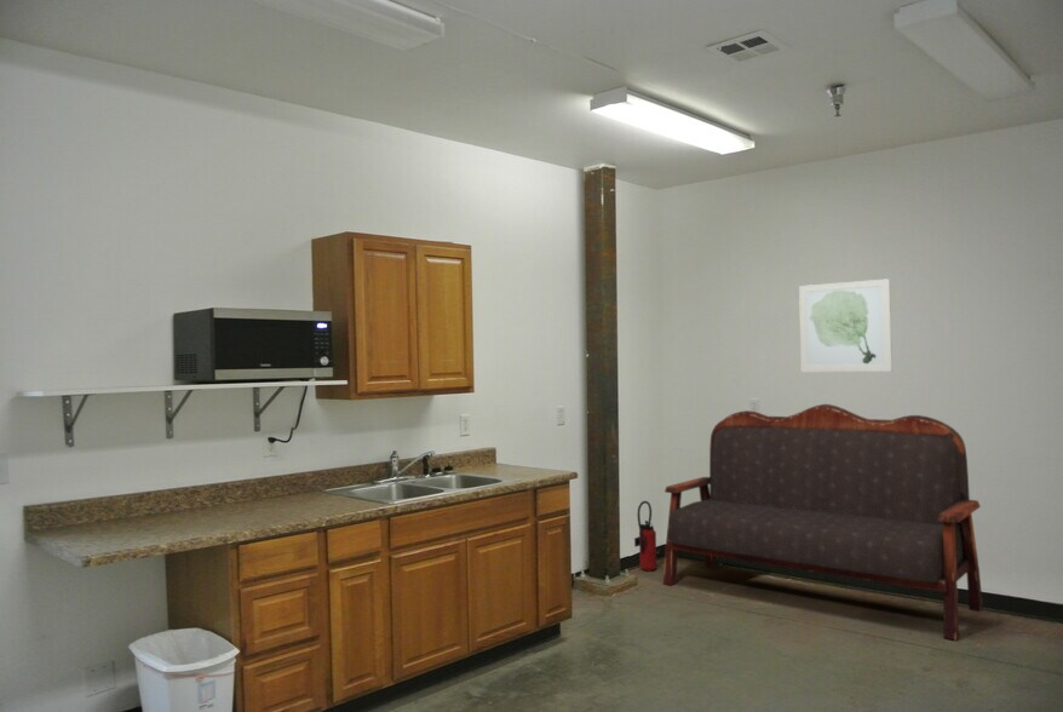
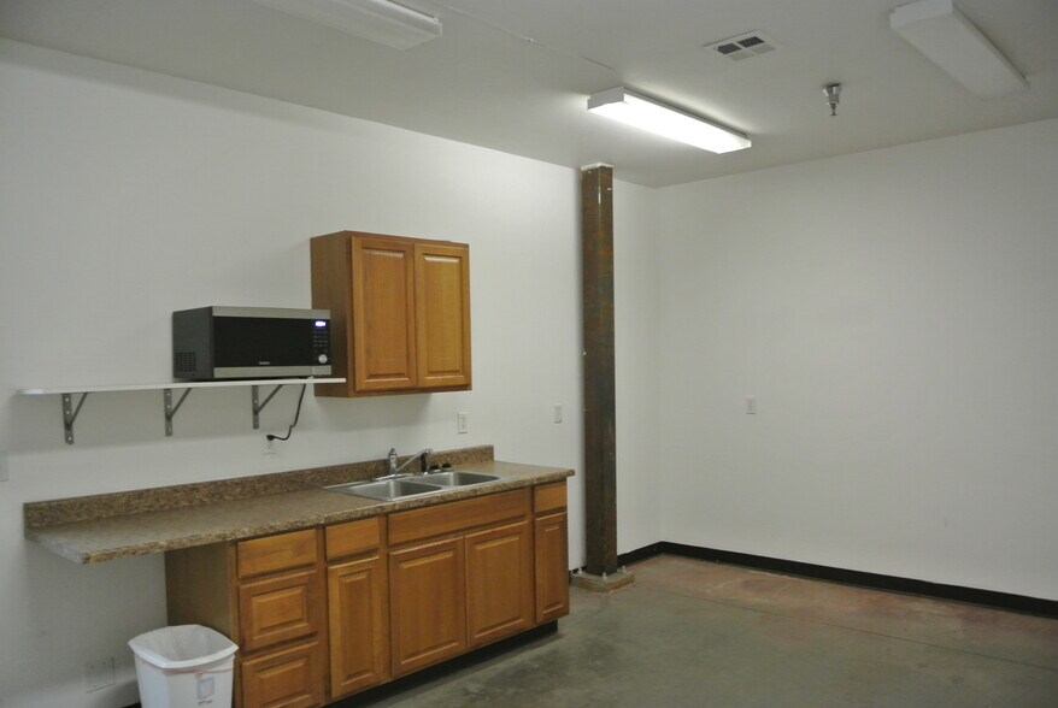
- bench [662,403,984,642]
- fire extinguisher [633,500,657,573]
- wall art [798,277,894,373]
